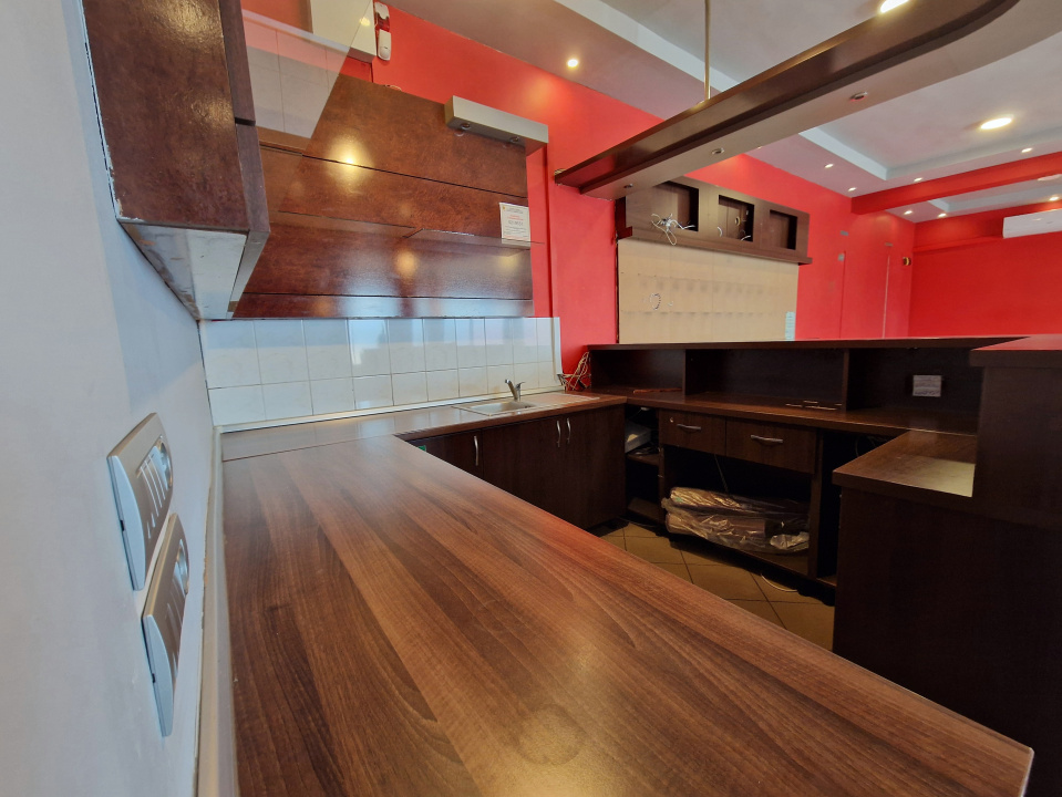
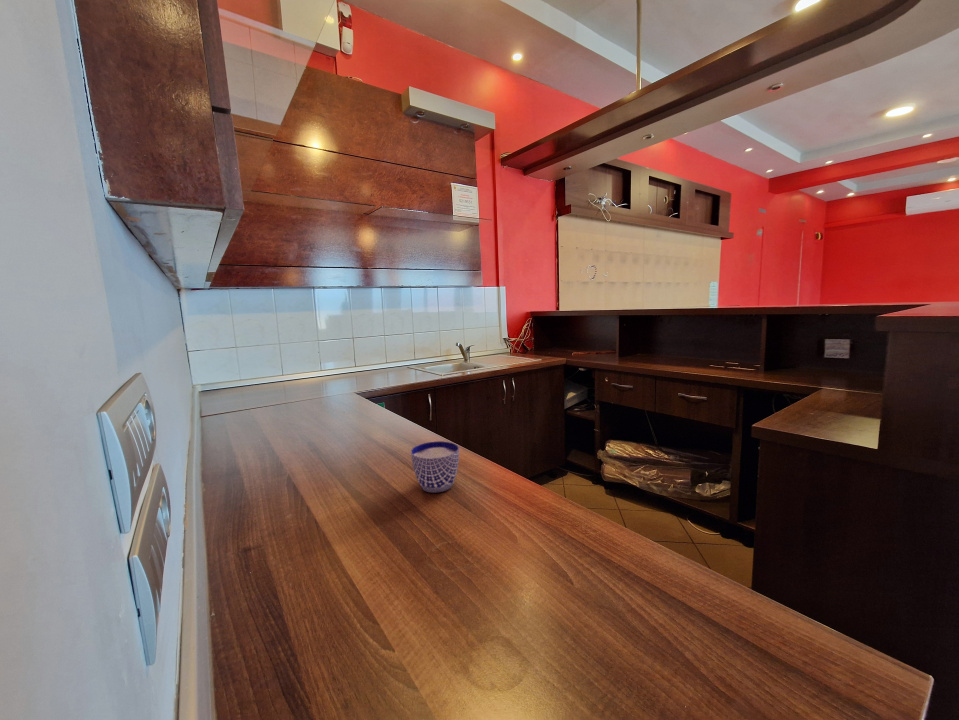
+ cup [410,440,460,494]
